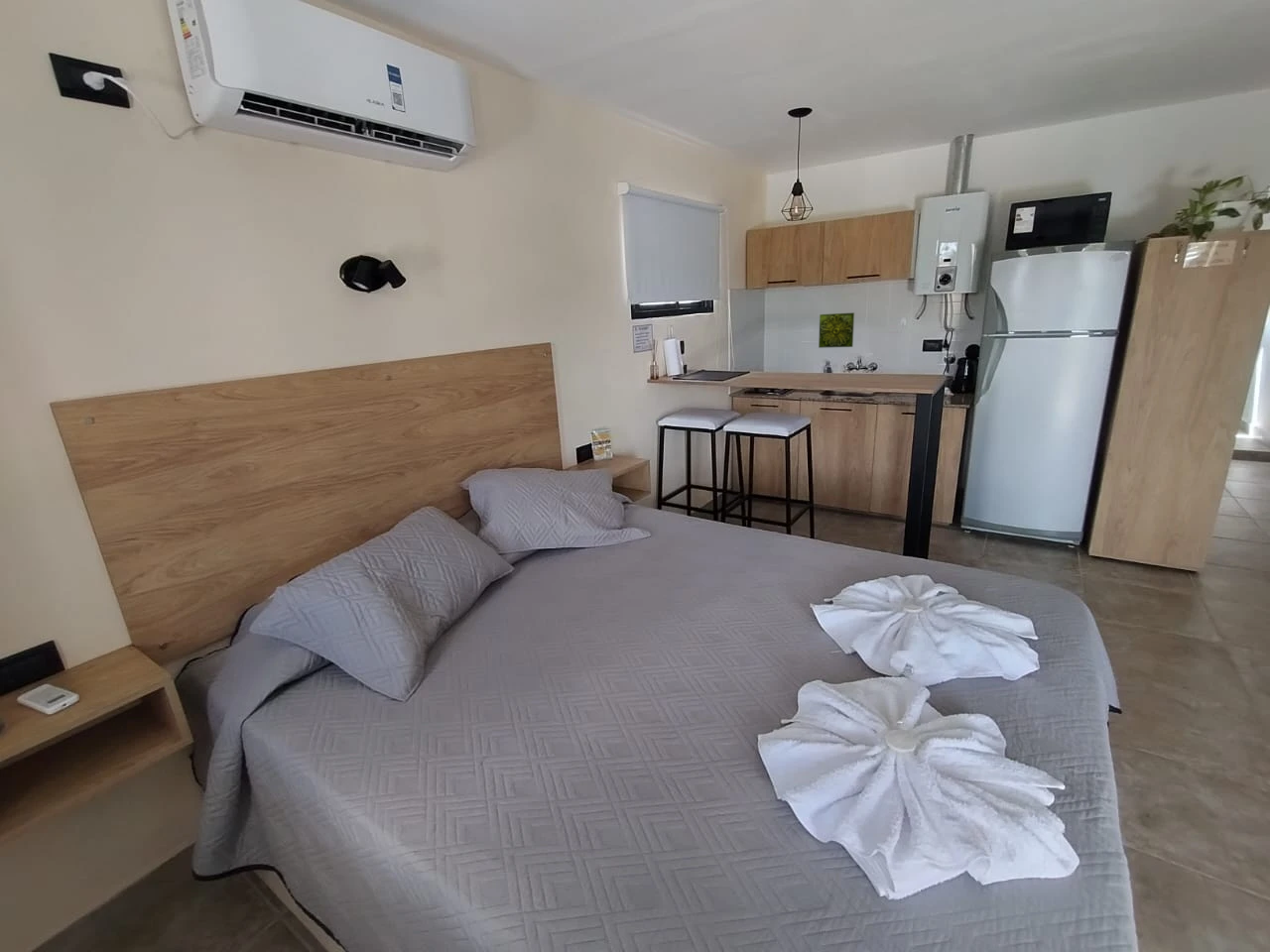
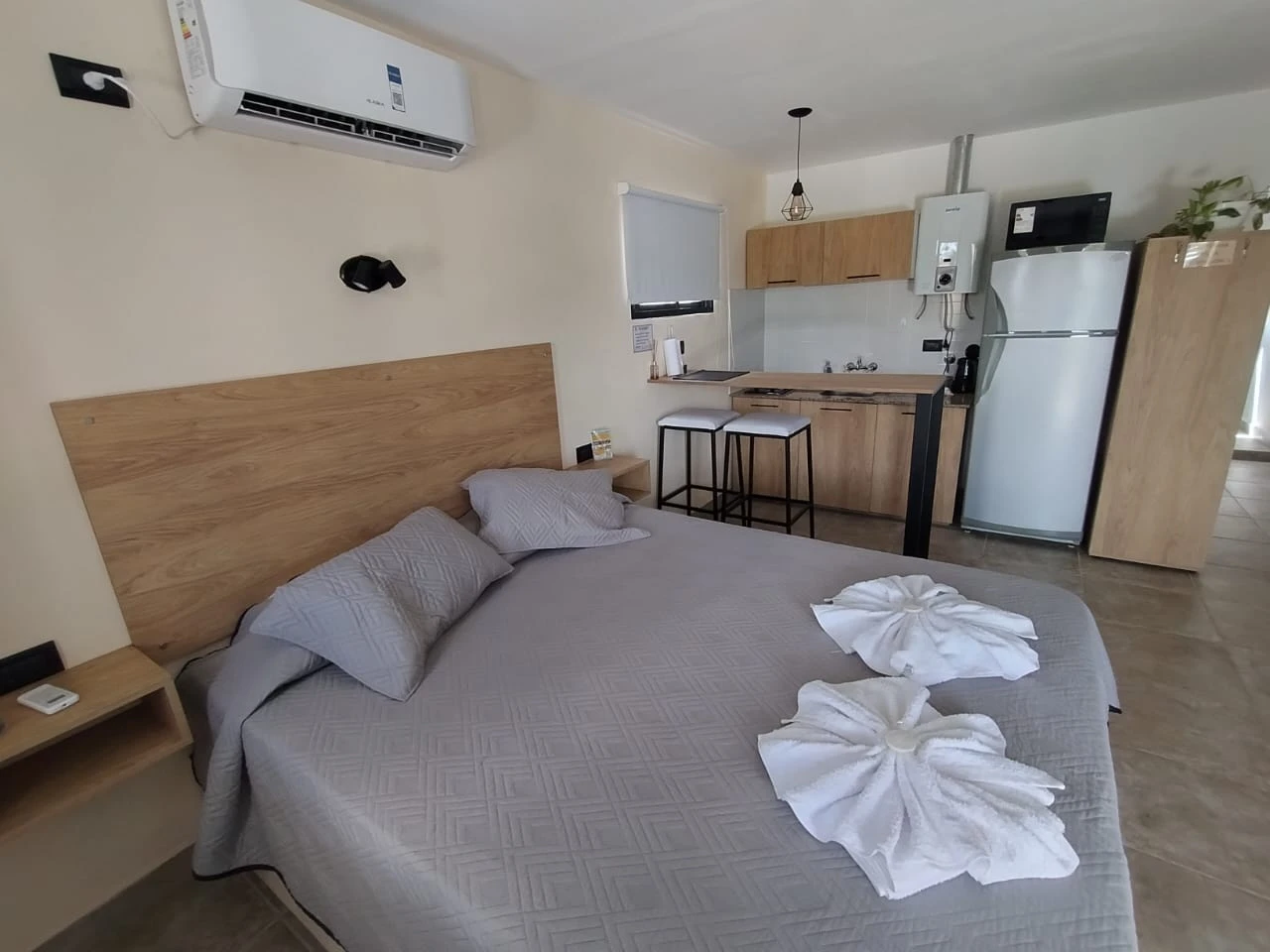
- decorative tile [818,311,855,349]
